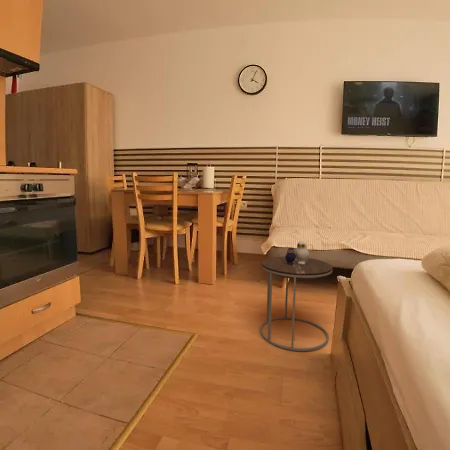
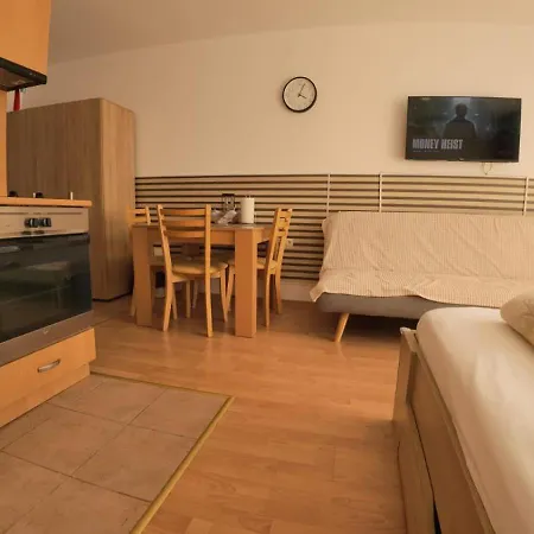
- side table [259,240,333,352]
